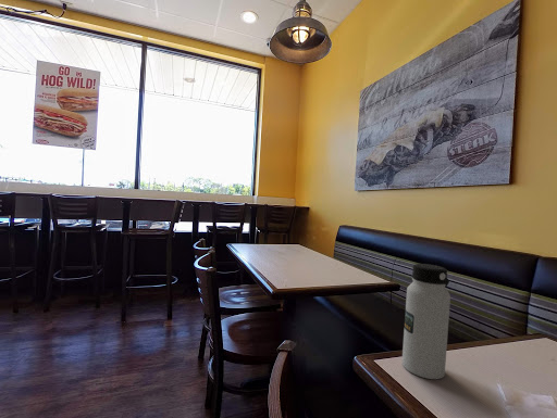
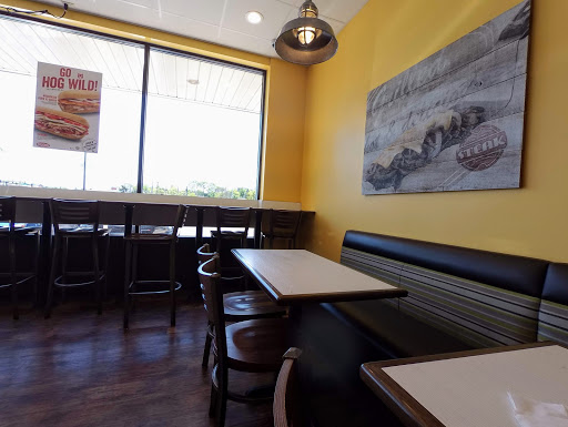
- water bottle [401,263,451,380]
